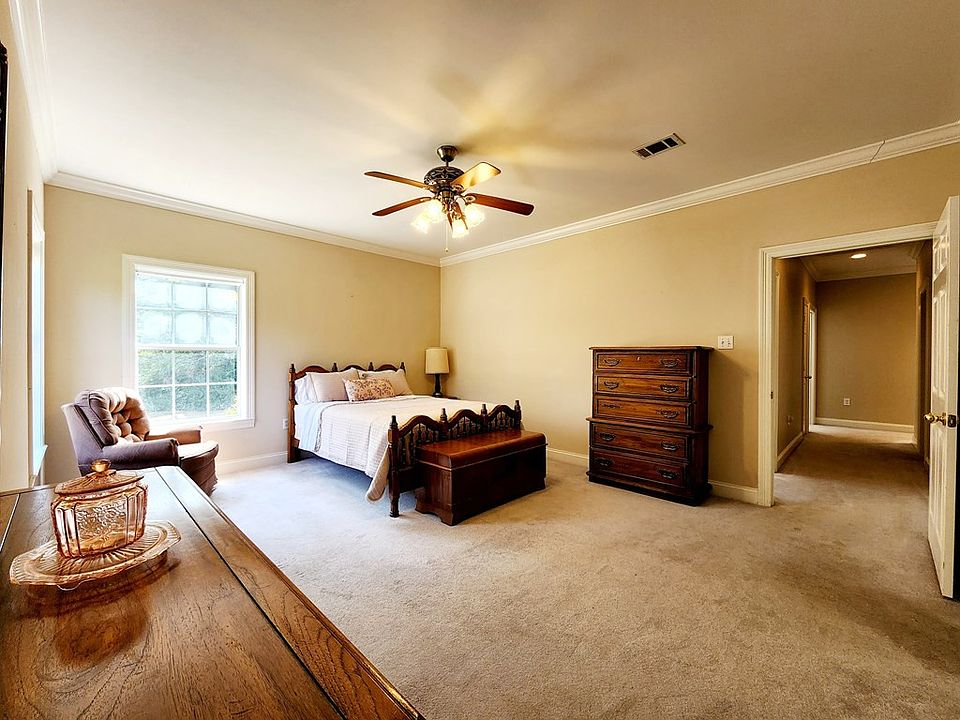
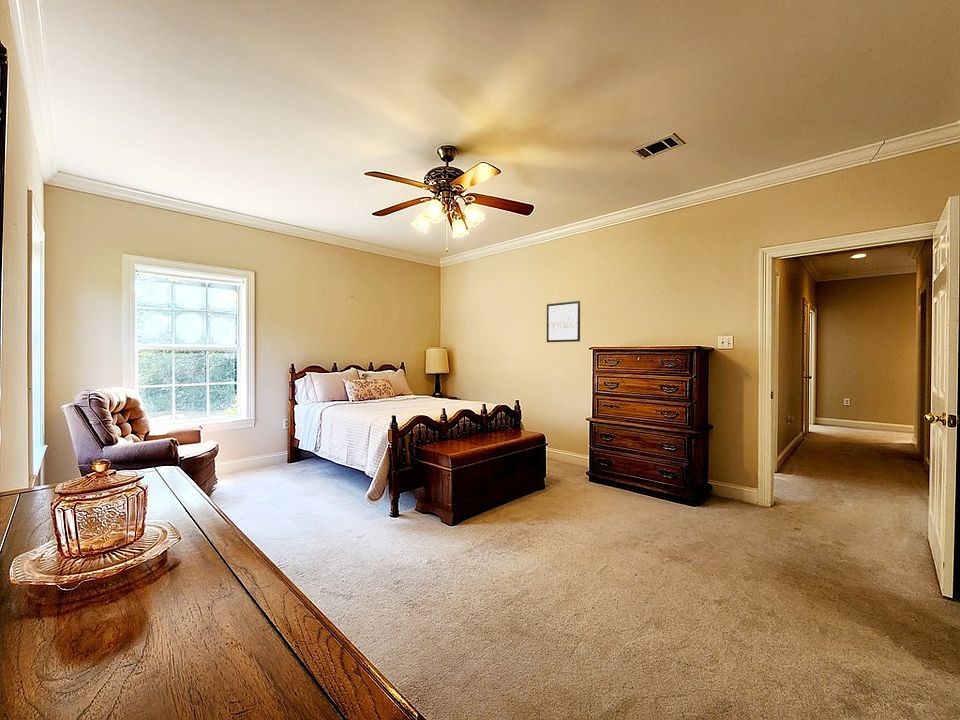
+ wall art [546,300,581,343]
